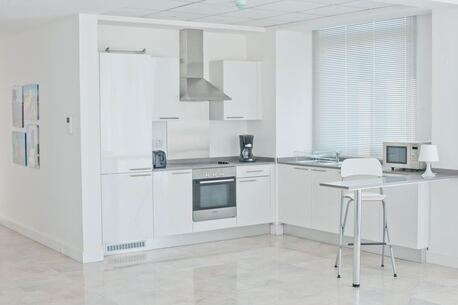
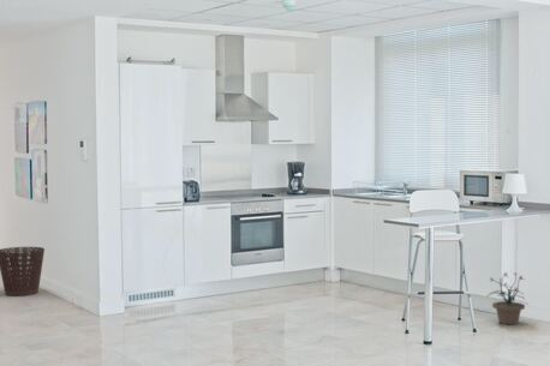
+ basket [0,246,46,298]
+ potted plant [488,271,530,325]
